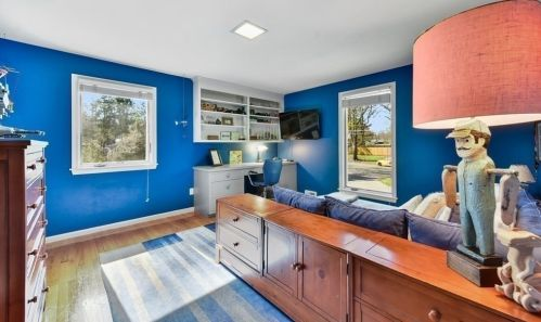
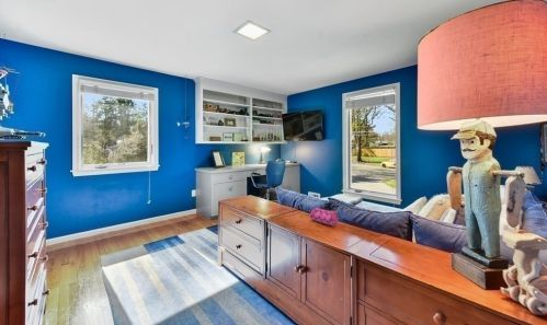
+ pencil case [309,207,341,227]
